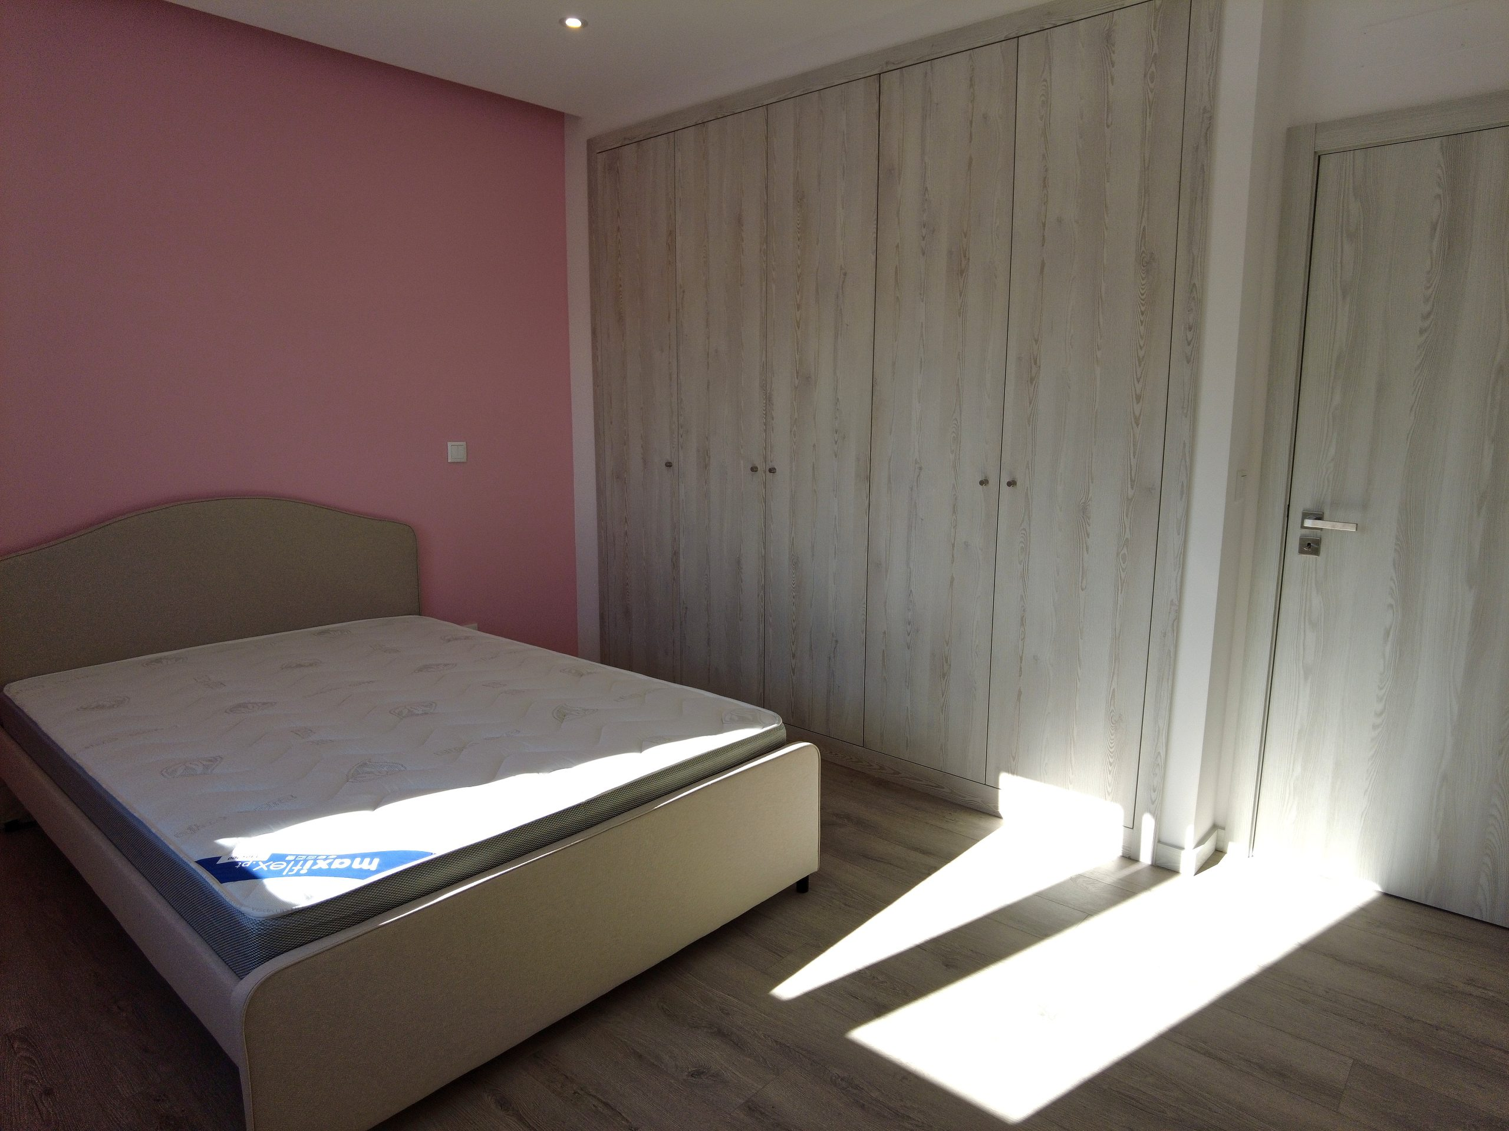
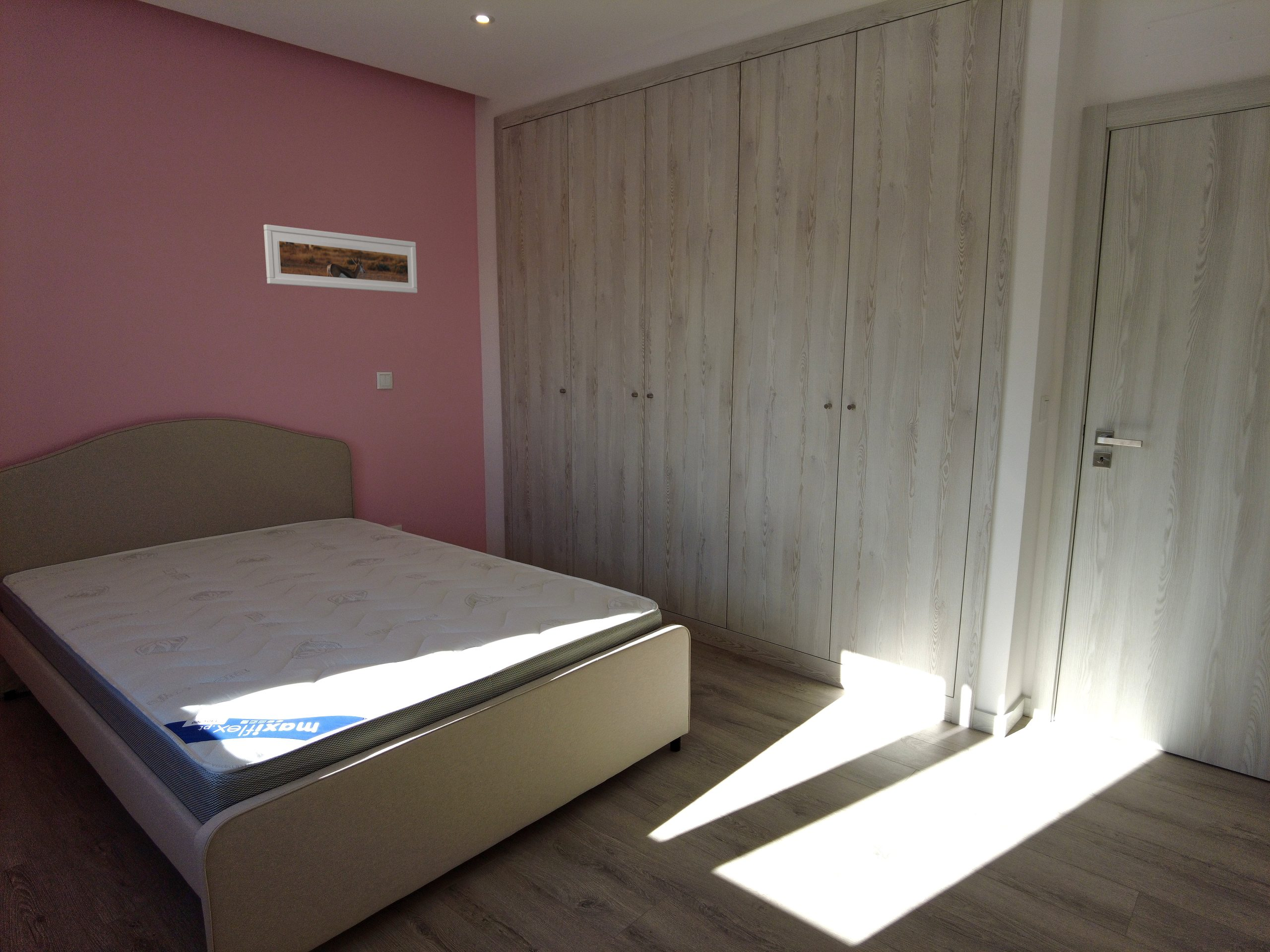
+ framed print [263,224,418,294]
